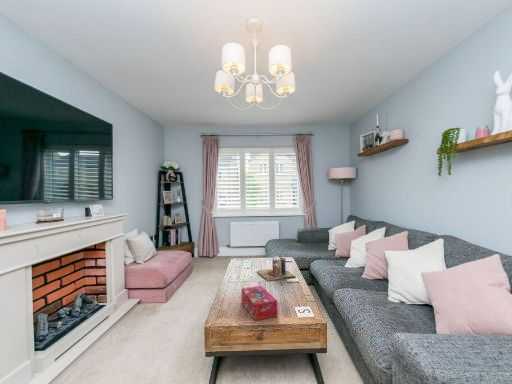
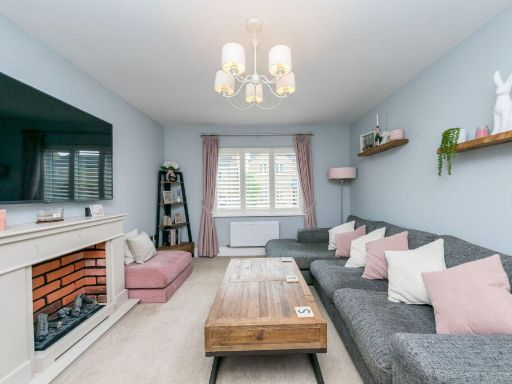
- tissue box [240,285,279,322]
- books [256,255,296,282]
